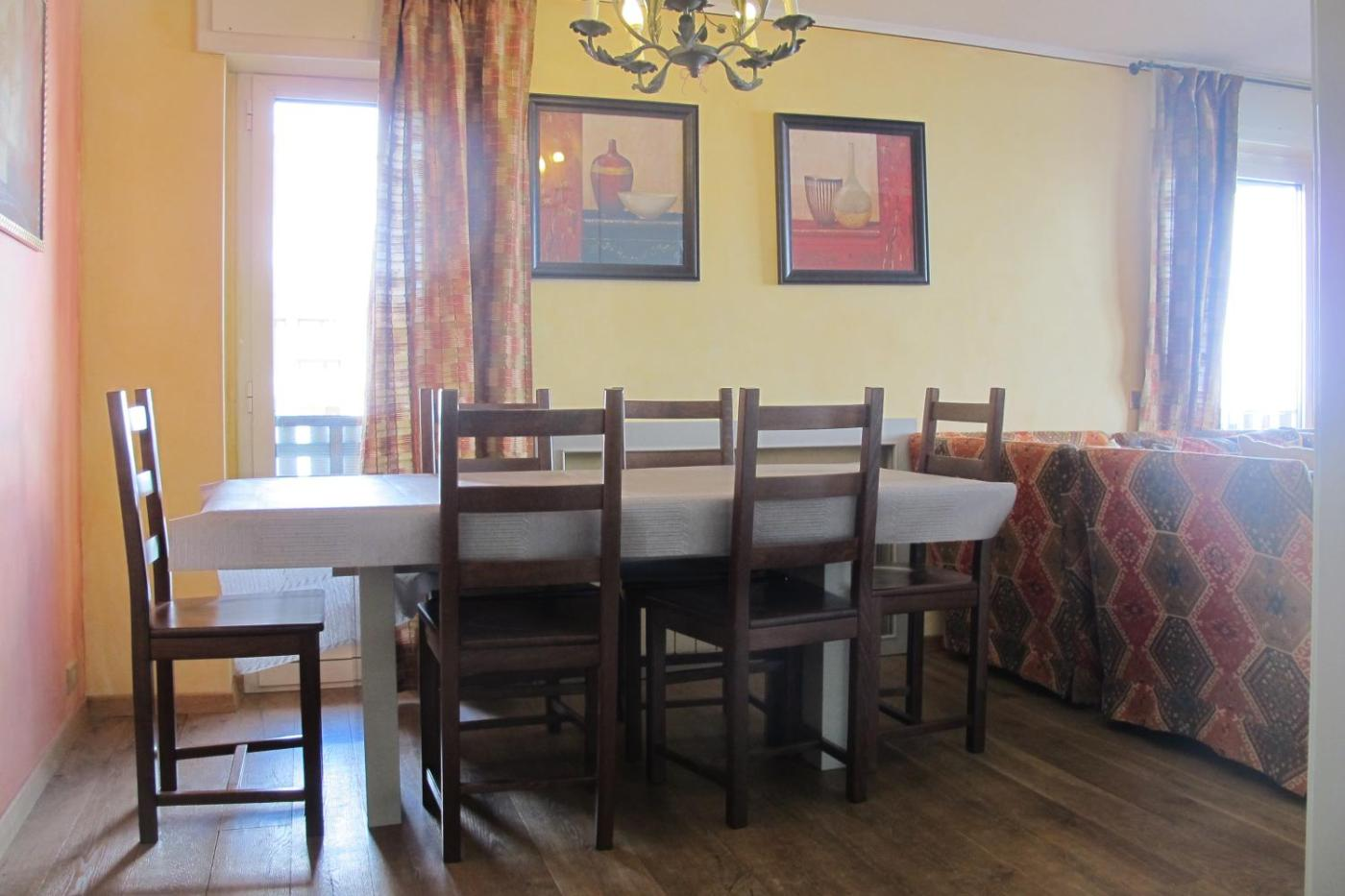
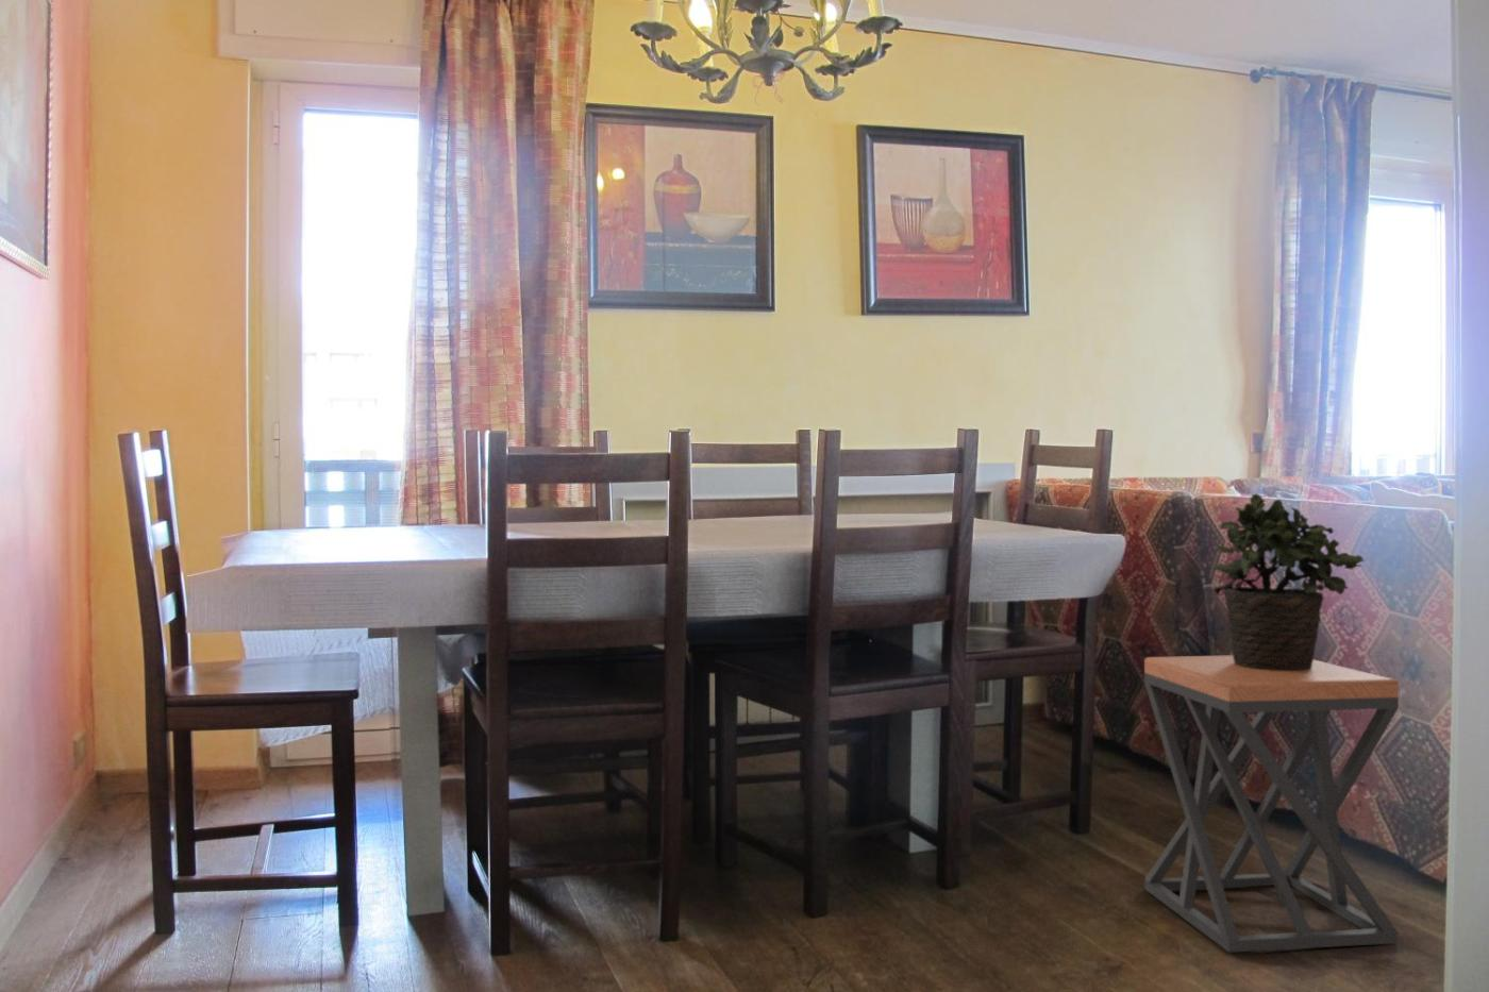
+ stool [1144,654,1399,953]
+ potted plant [1212,493,1366,671]
